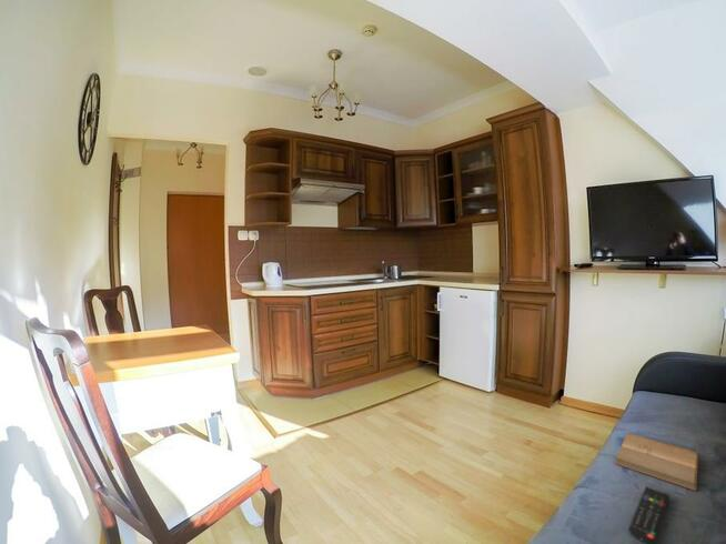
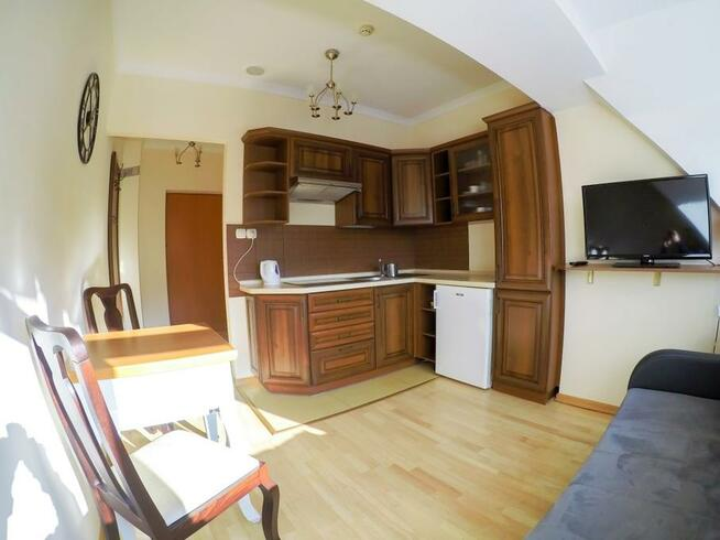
- book [613,432,699,492]
- remote control [627,486,670,544]
